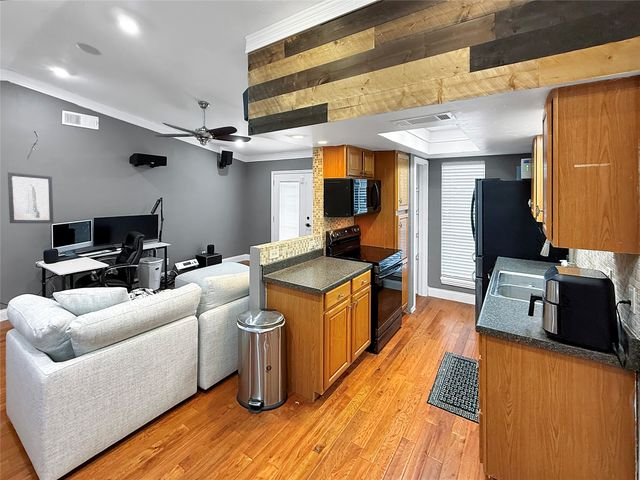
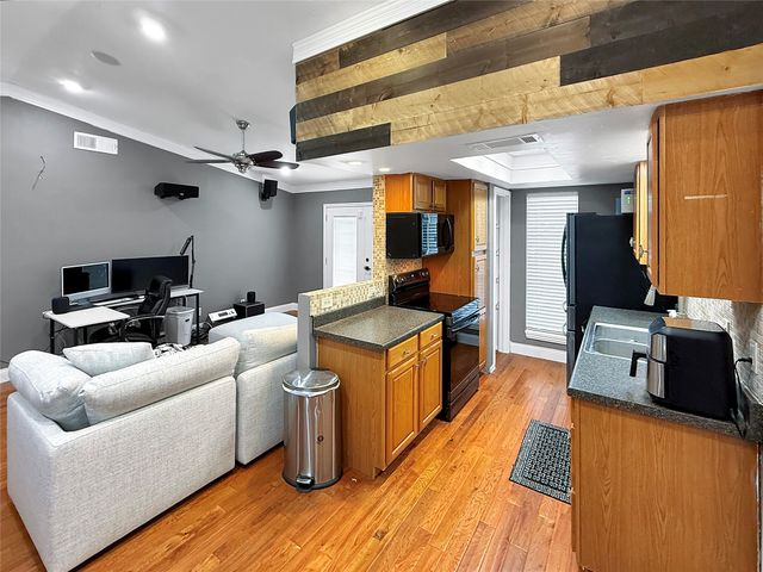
- wall art [7,171,54,224]
